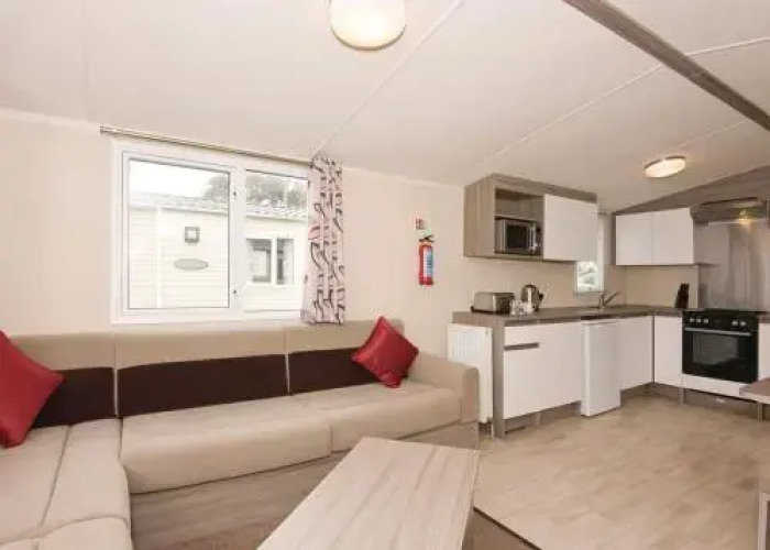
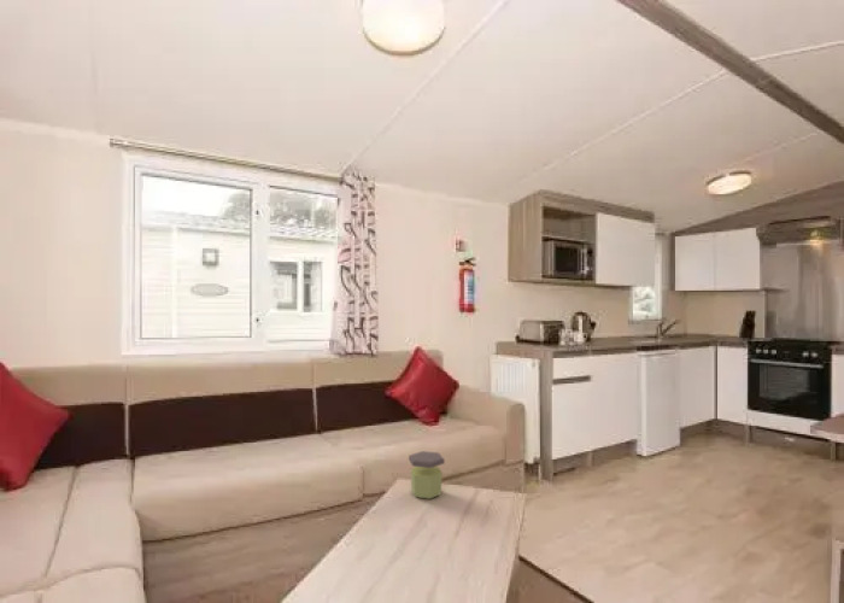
+ jar [408,450,446,500]
